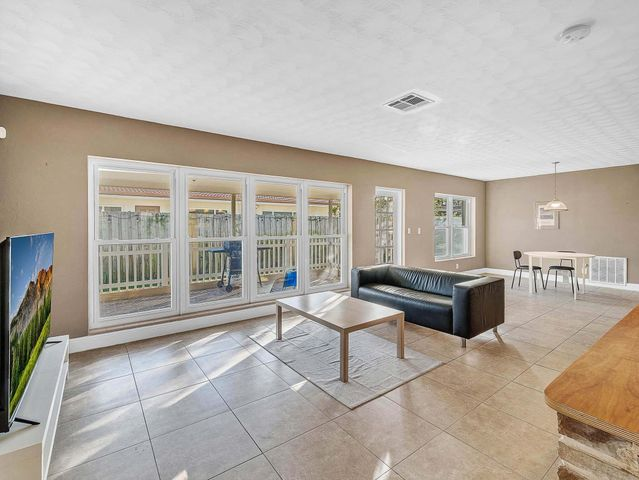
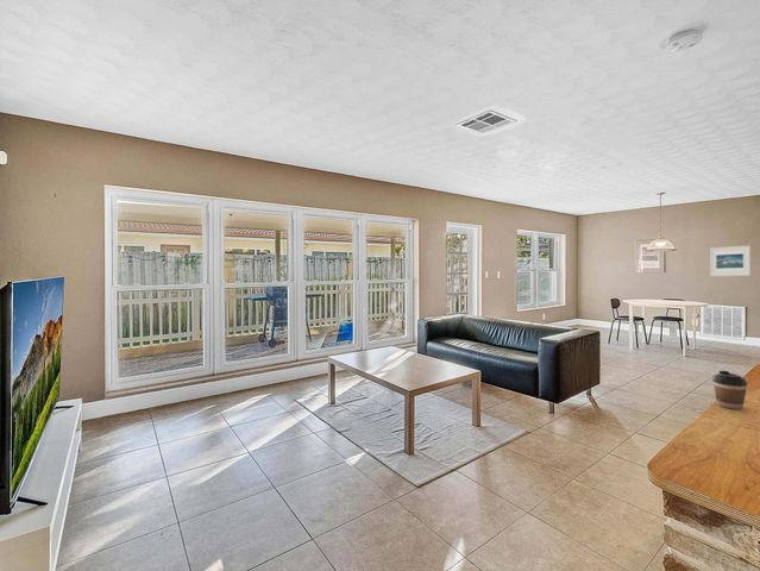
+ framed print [709,244,752,277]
+ coffee cup [711,370,748,410]
